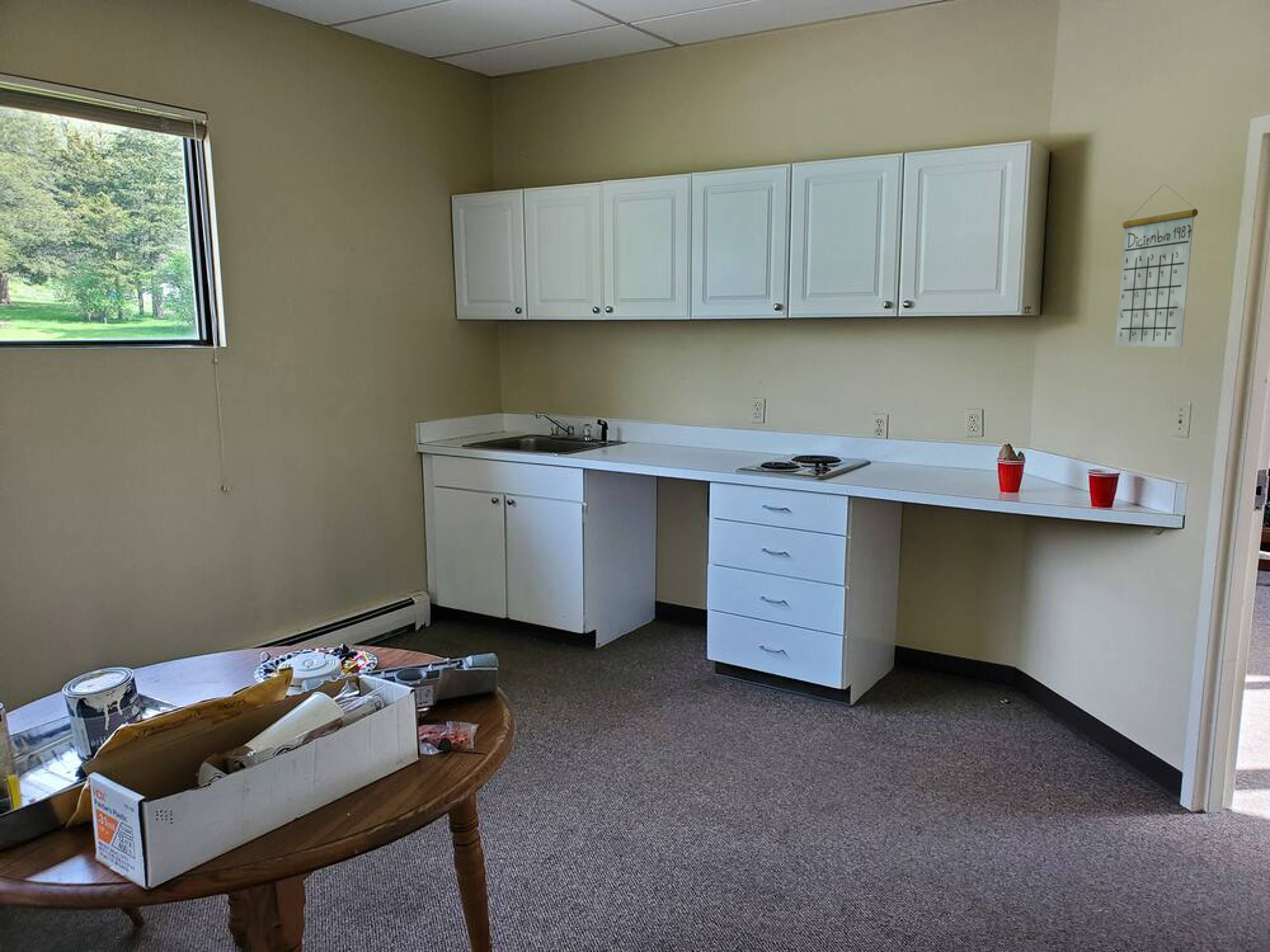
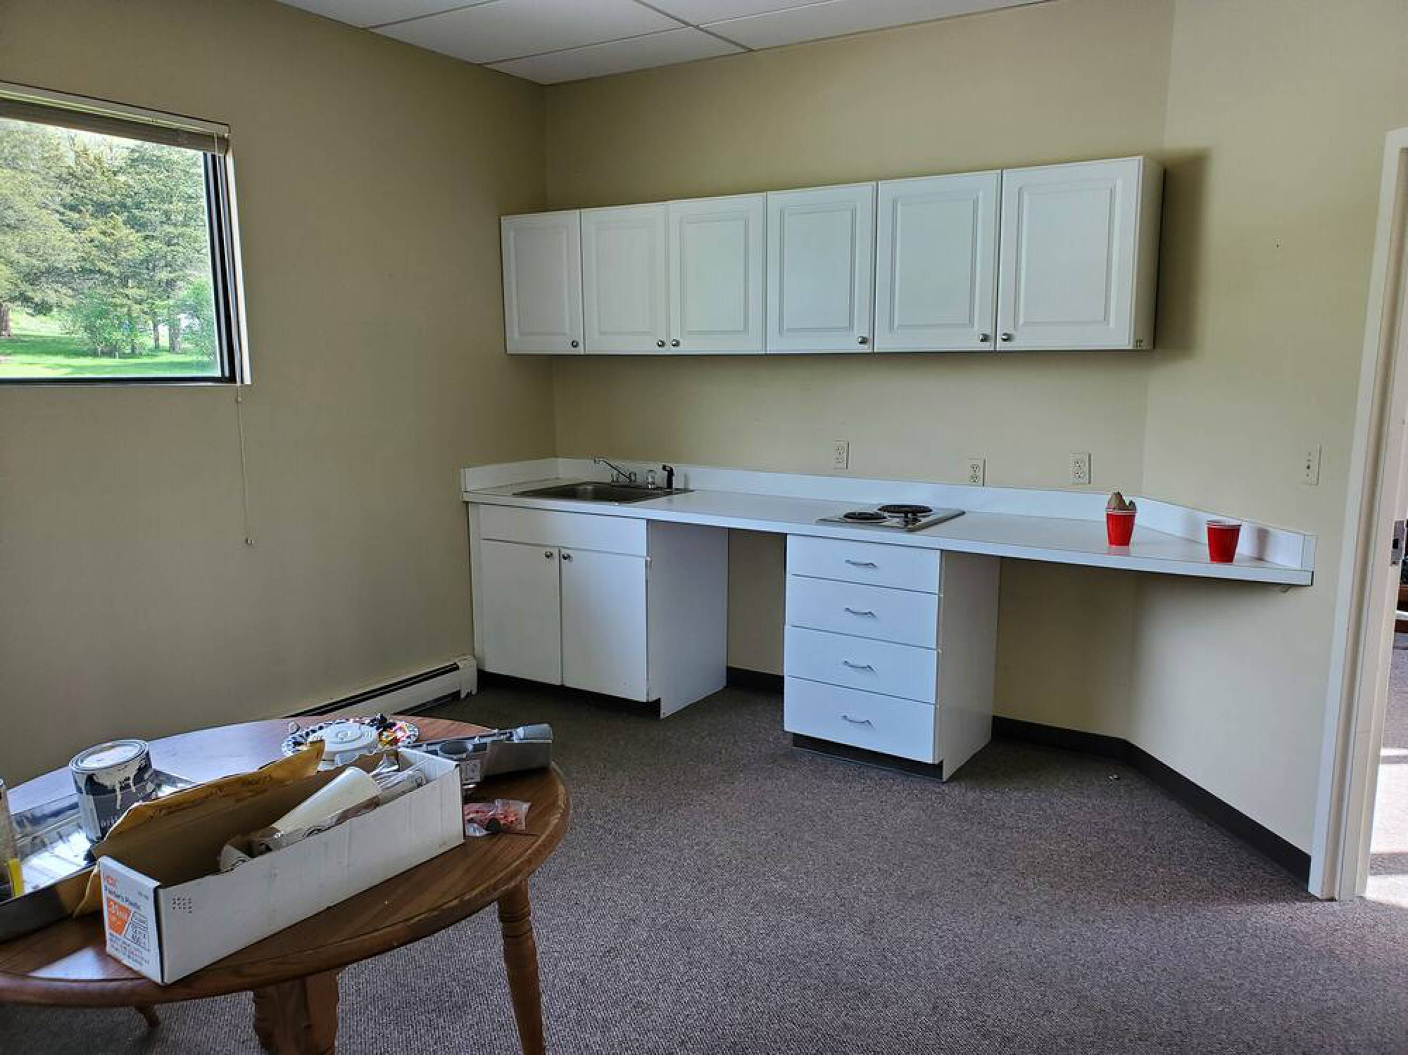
- calendar [1115,183,1199,347]
